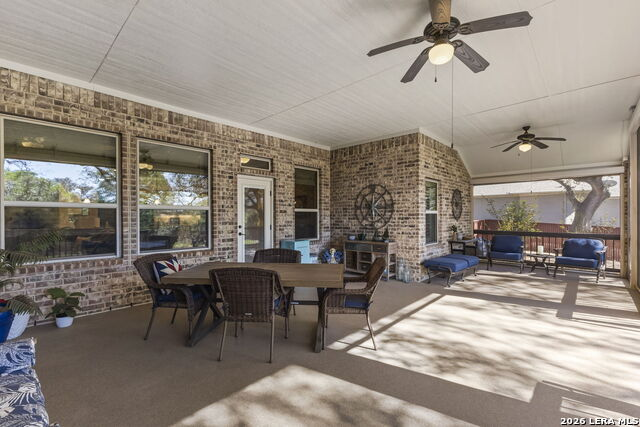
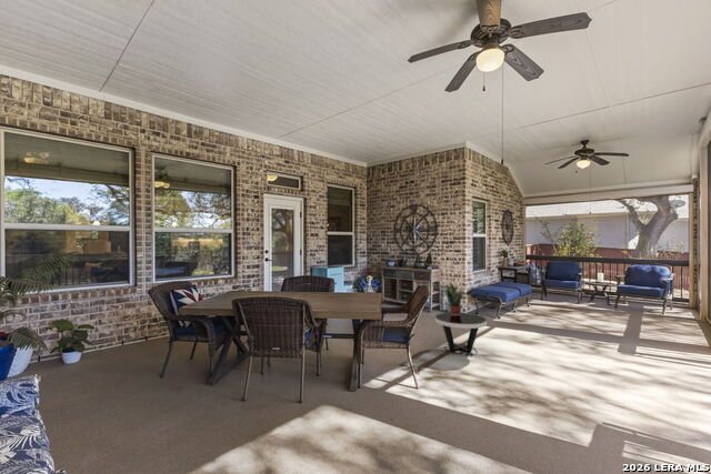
+ side table [434,312,488,356]
+ potted plant [443,280,465,315]
